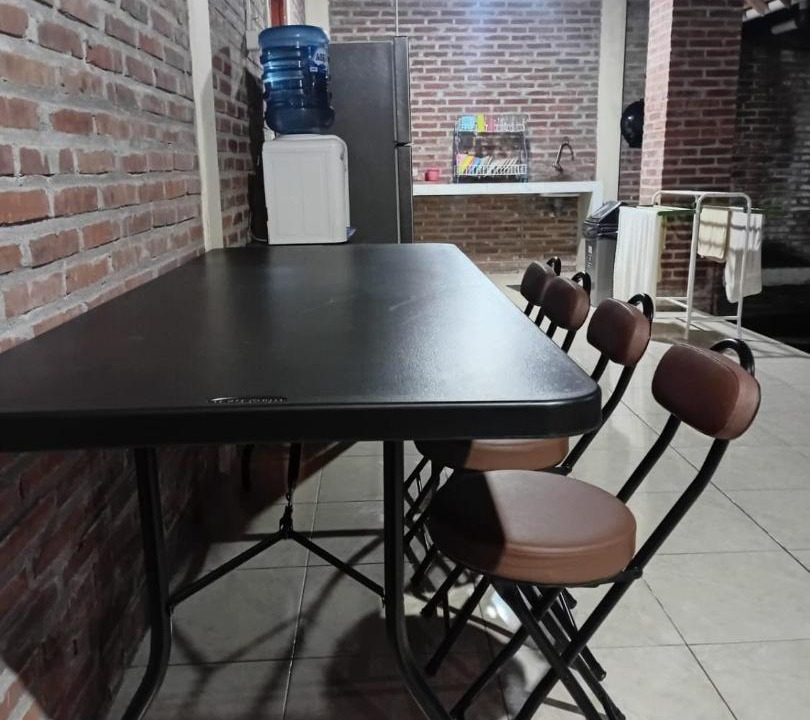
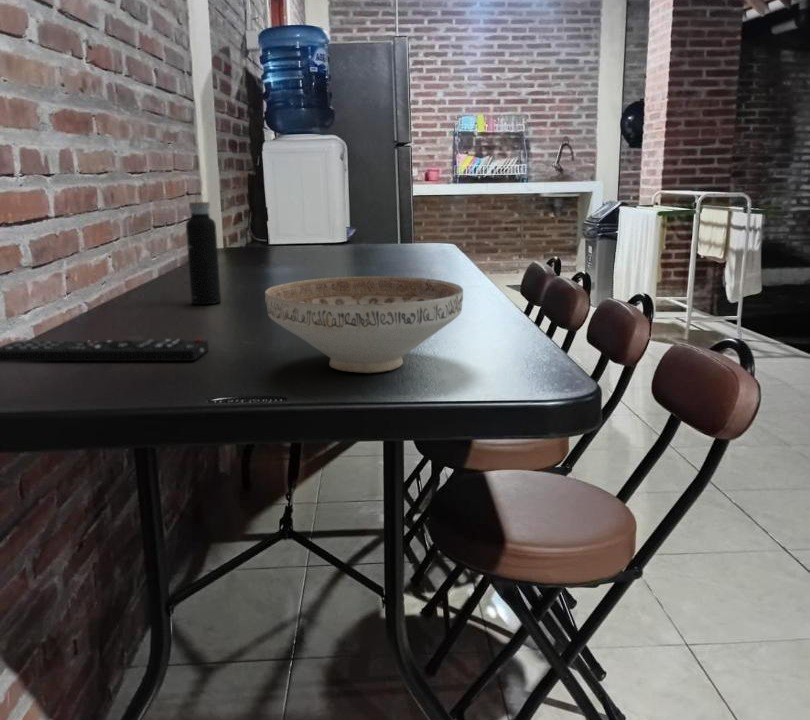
+ remote control [0,338,210,363]
+ decorative bowl [264,275,464,374]
+ water bottle [185,190,222,305]
